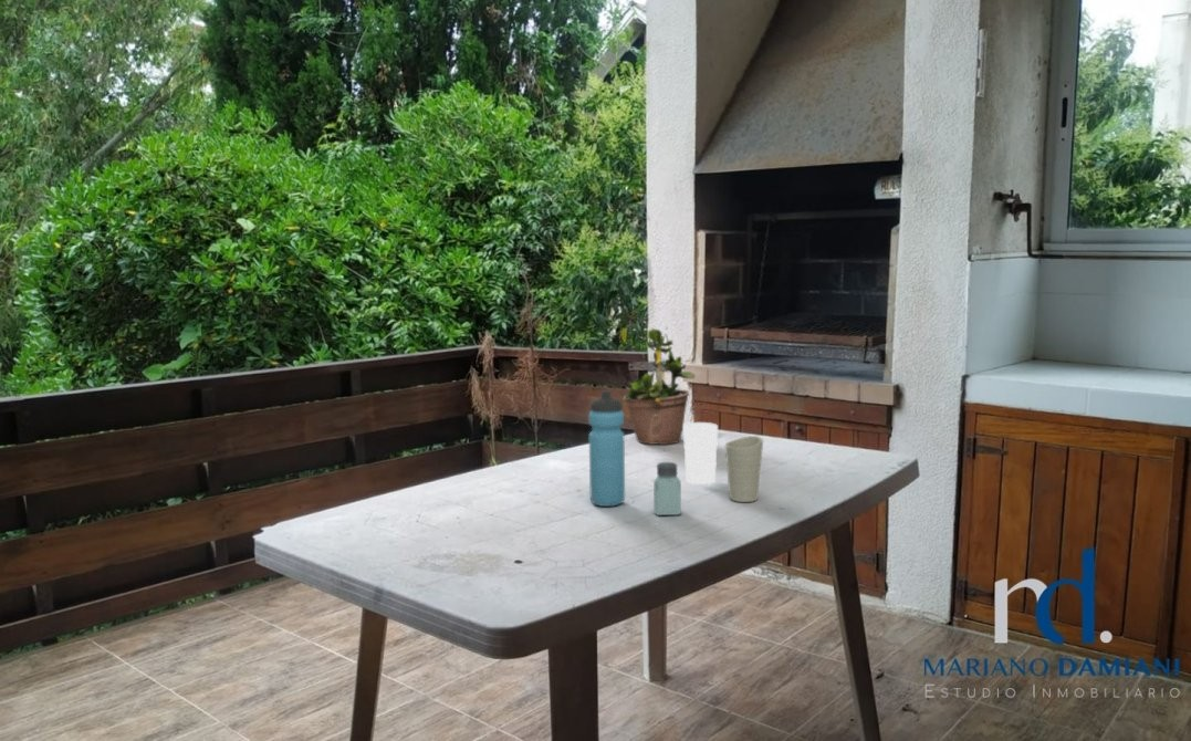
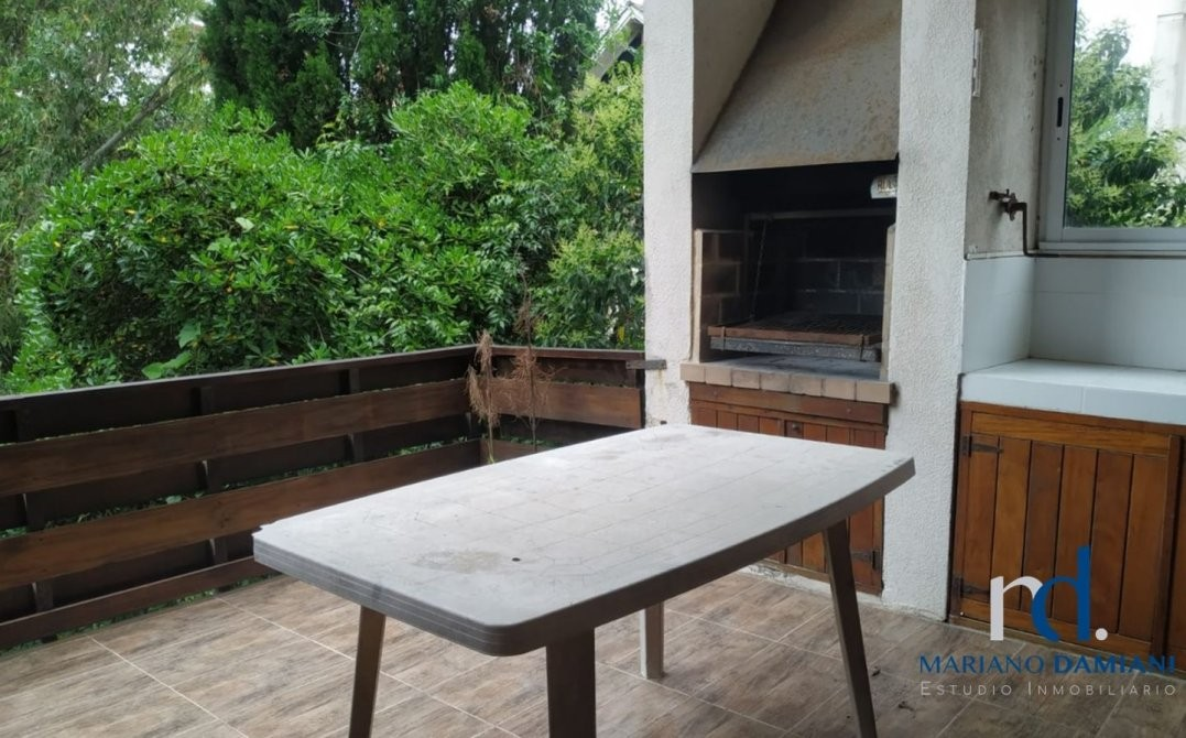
- water bottle [588,389,626,508]
- potted plant [623,317,697,446]
- cup [723,435,764,503]
- cup [682,421,719,486]
- saltshaker [652,461,682,516]
